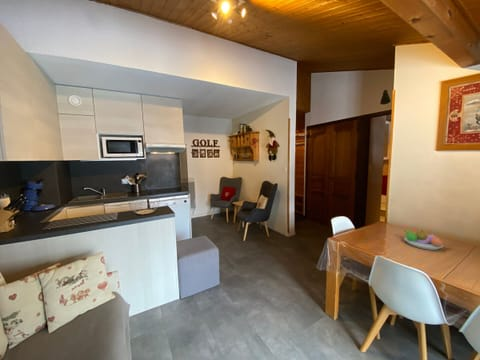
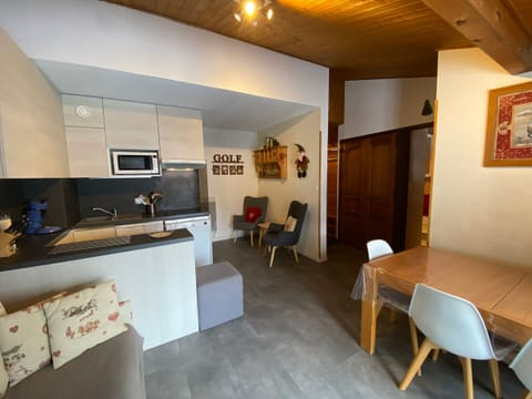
- fruit bowl [403,229,445,251]
